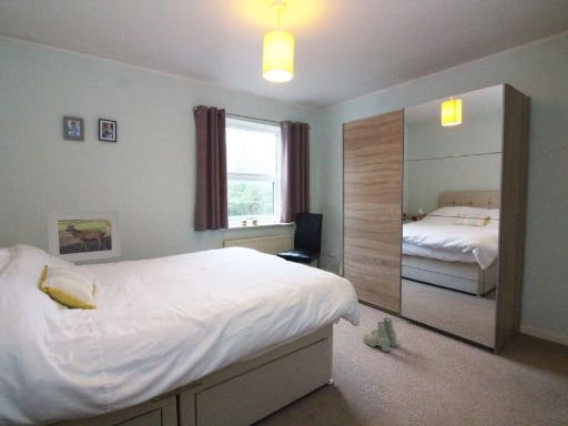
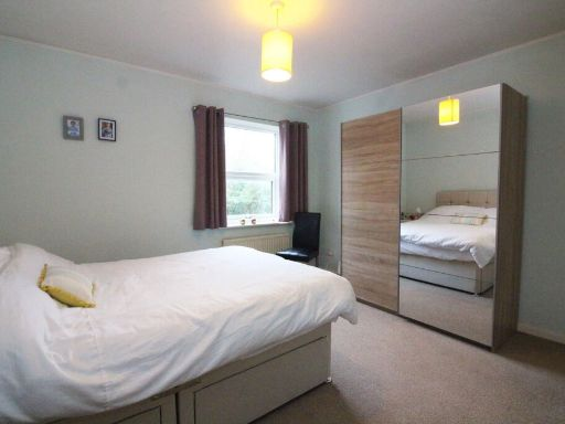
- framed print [47,210,122,263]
- boots [363,317,397,353]
